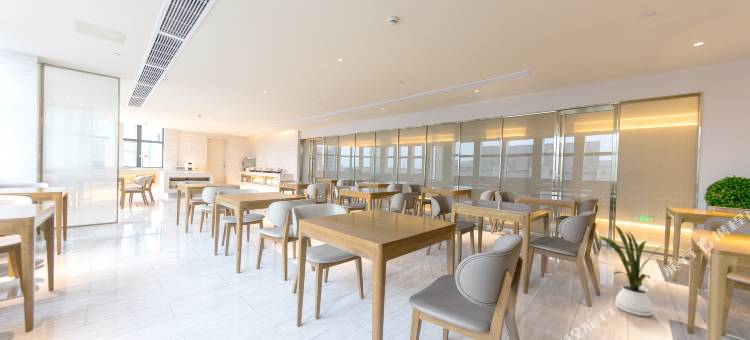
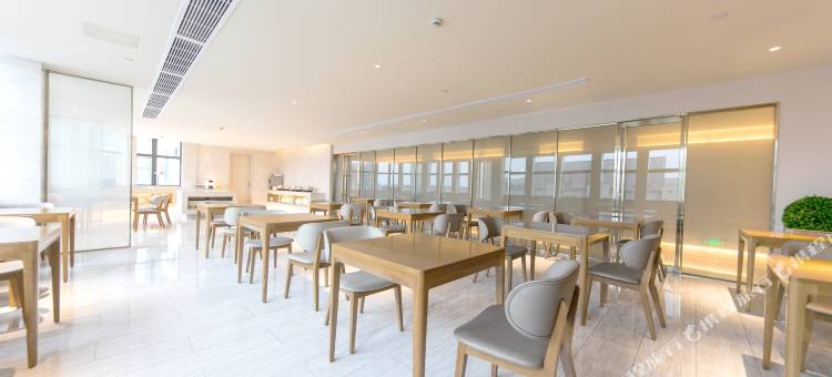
- house plant [597,224,665,317]
